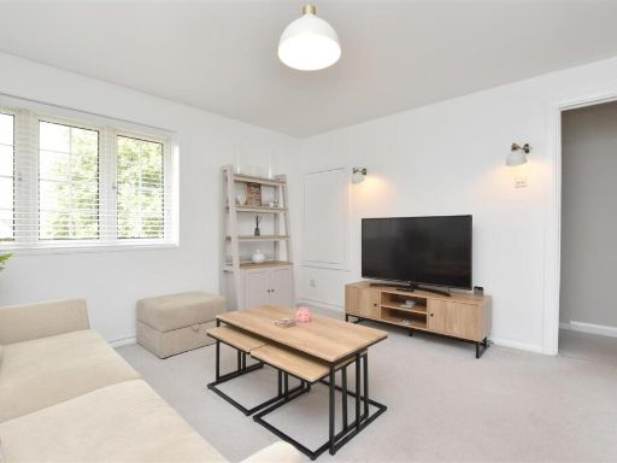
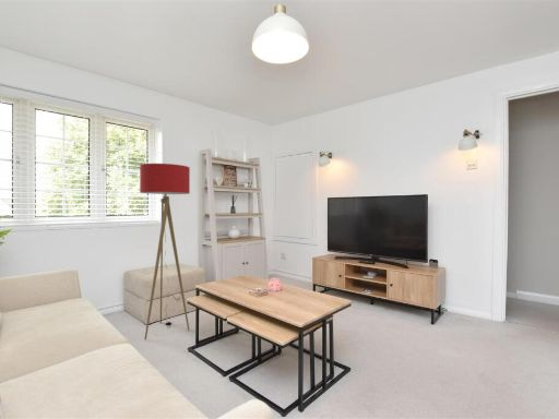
+ floor lamp [139,163,191,340]
